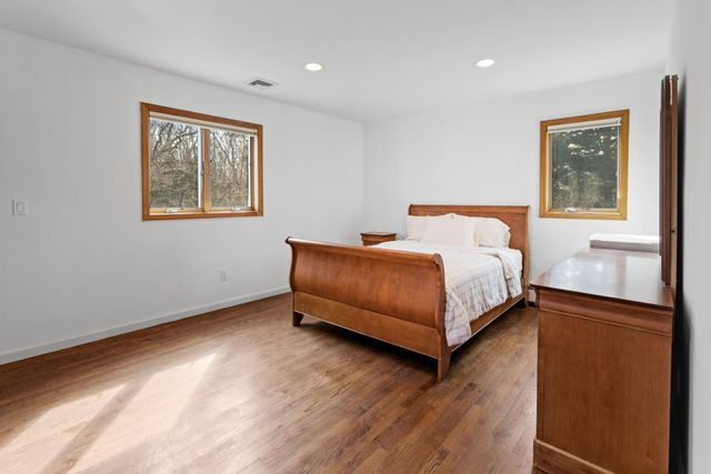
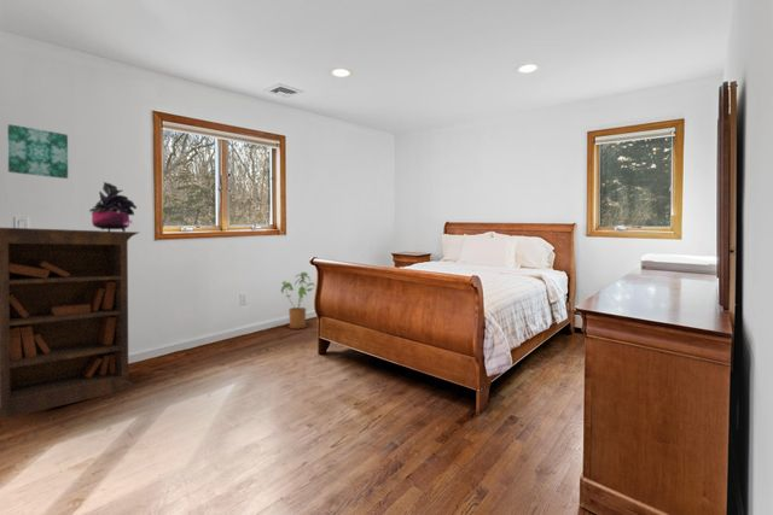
+ potted plant [89,181,138,232]
+ wall art [6,123,69,180]
+ bookcase [0,227,139,421]
+ house plant [280,271,318,329]
